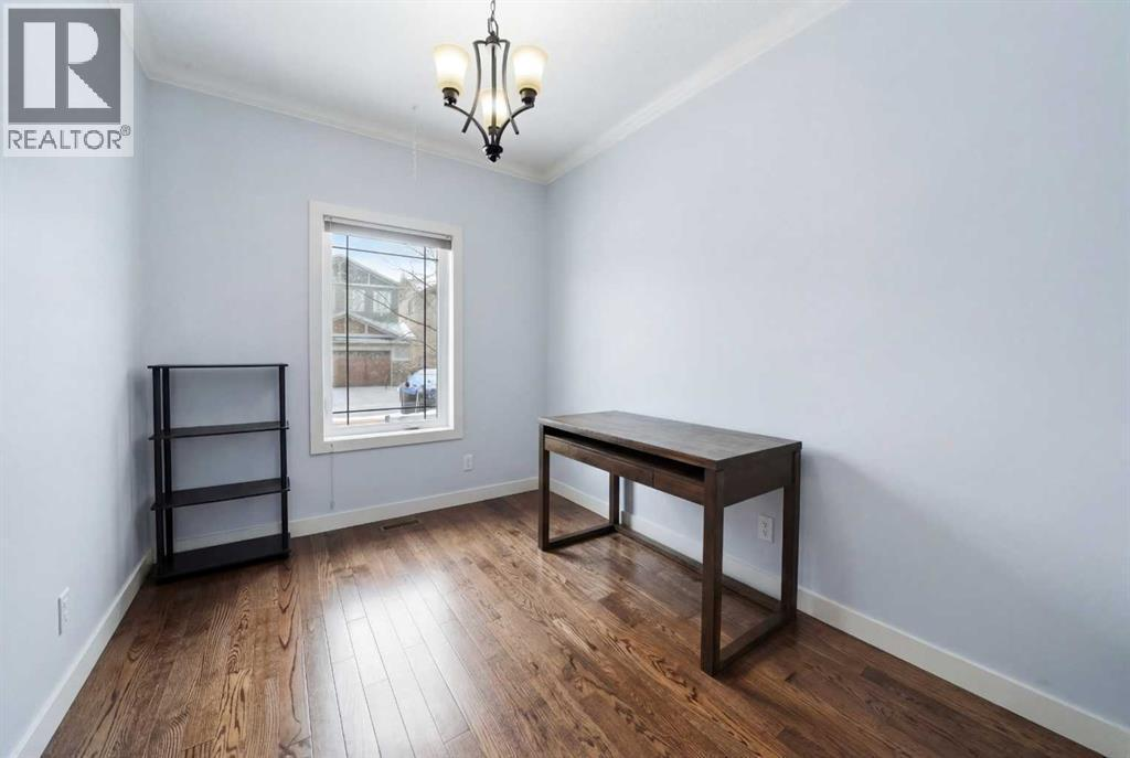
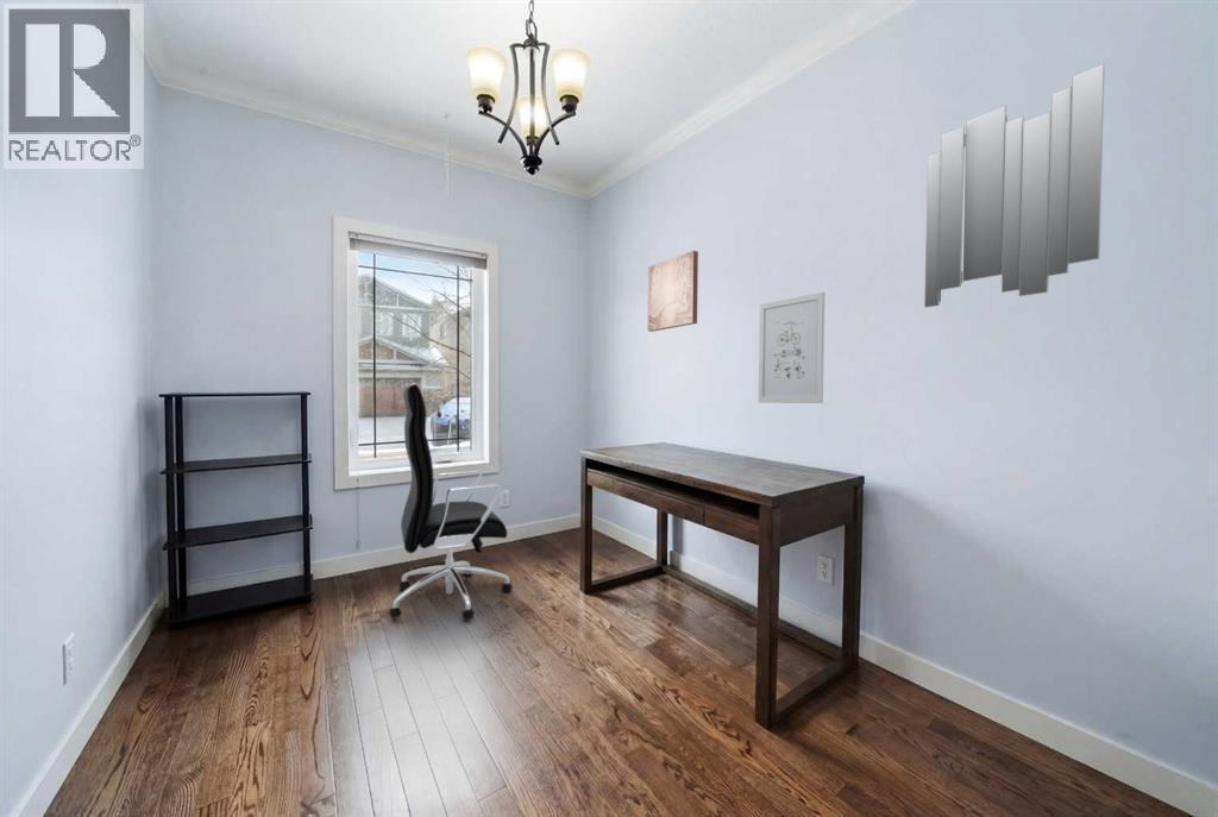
+ office chair [388,383,514,622]
+ wall art [647,250,699,333]
+ wall art [758,291,825,404]
+ home mirror [923,63,1106,309]
